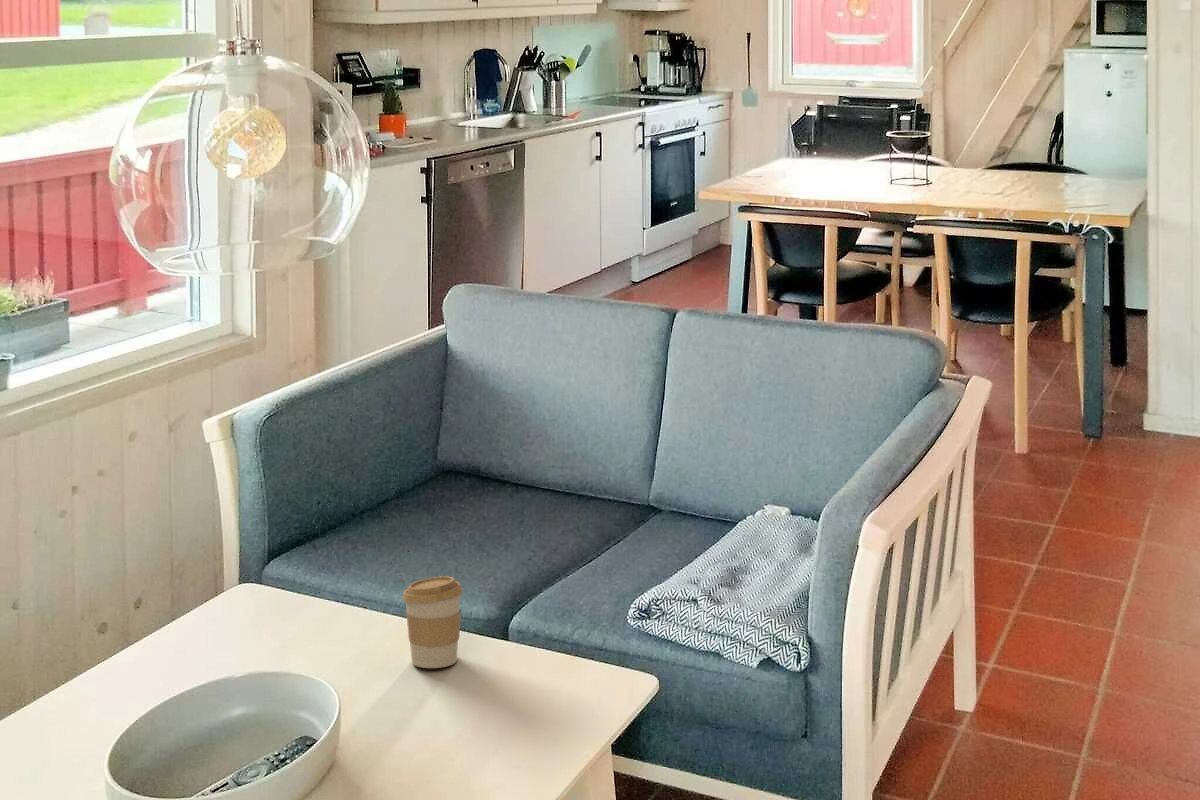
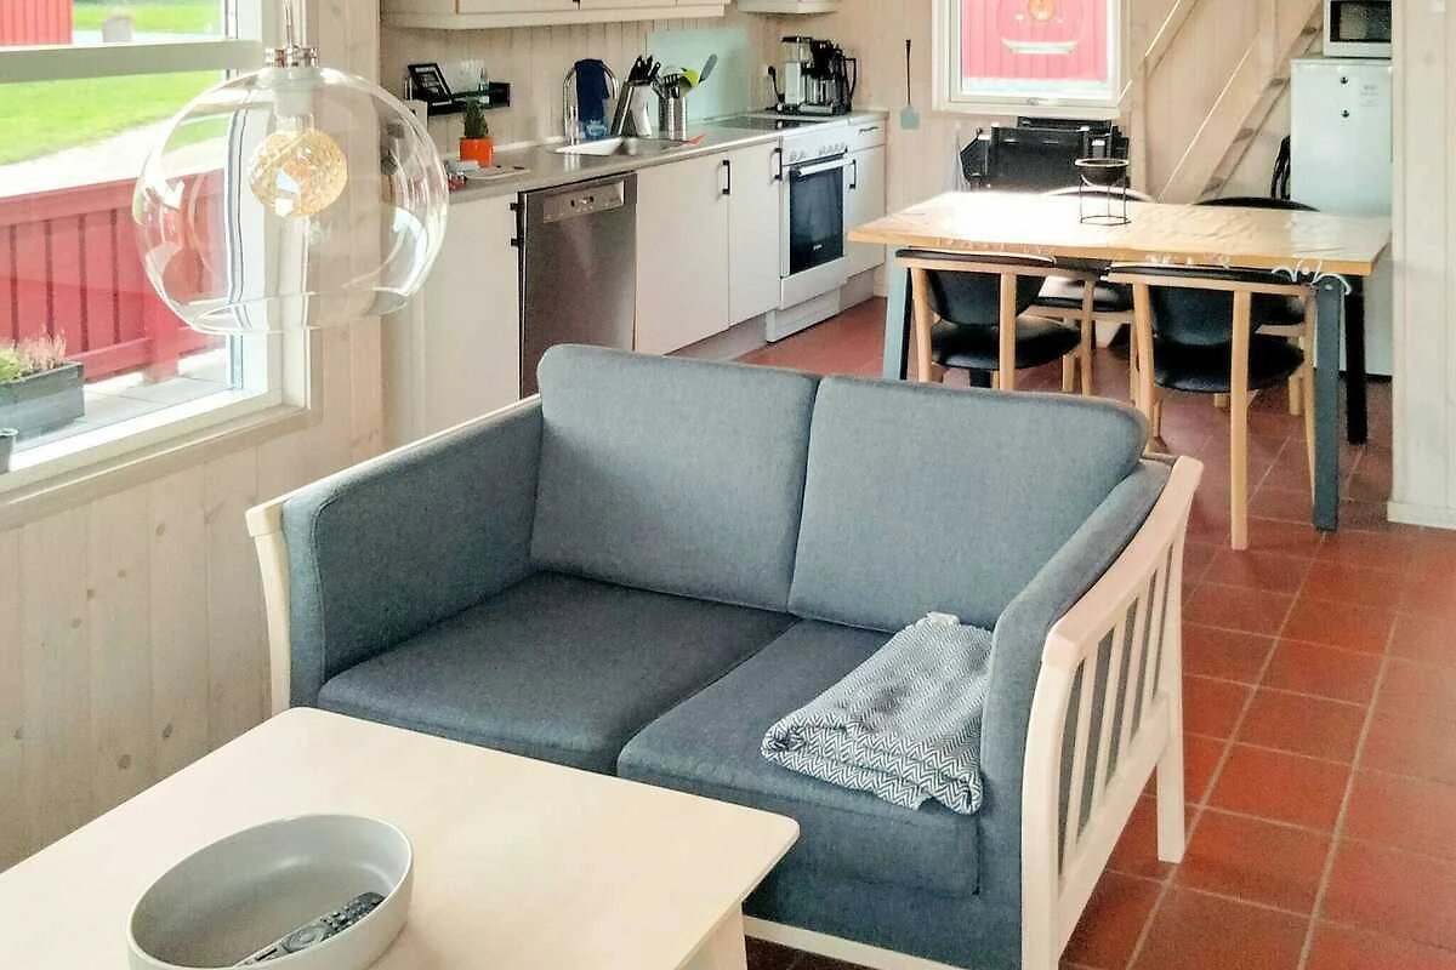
- coffee cup [401,575,464,669]
